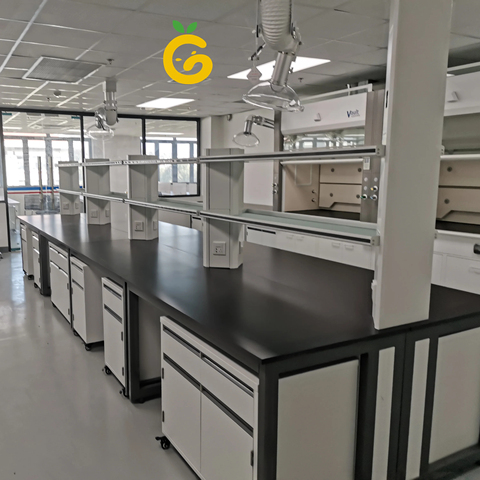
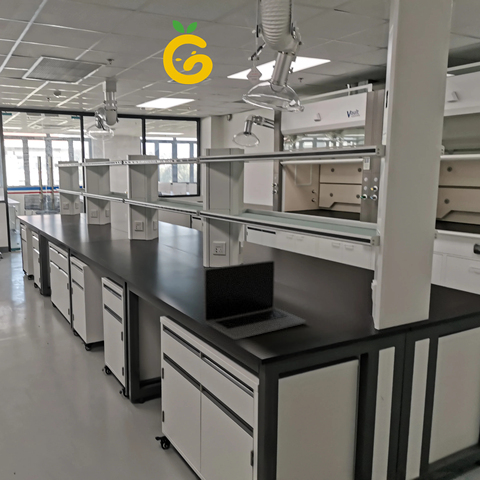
+ laptop [203,259,307,340]
